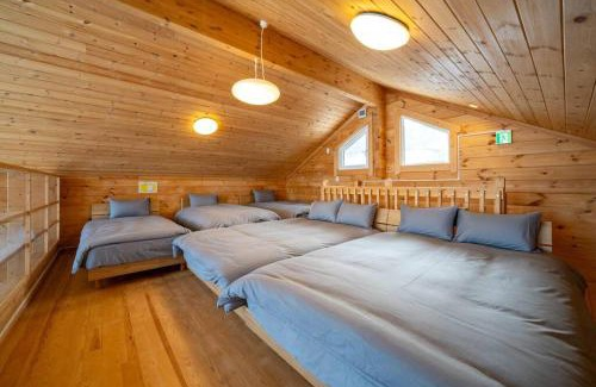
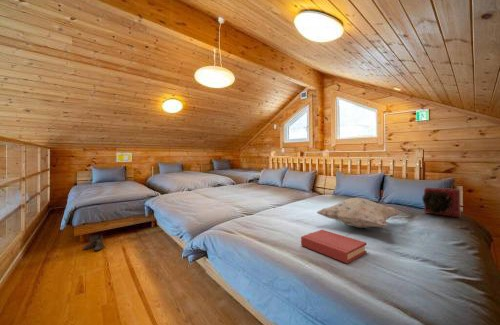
+ decorative pillow [316,196,402,229]
+ hardback book [300,229,367,264]
+ boots [82,234,105,252]
+ teddy bear [421,186,461,218]
